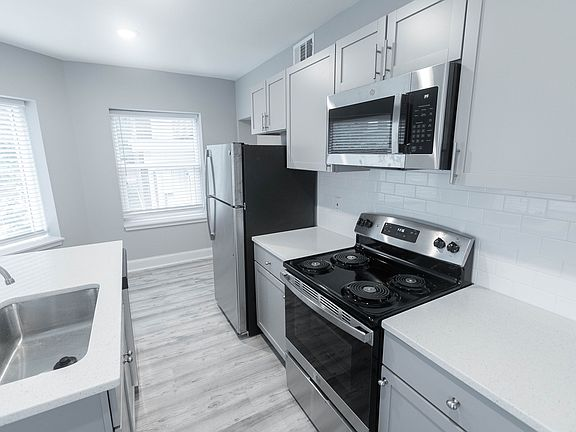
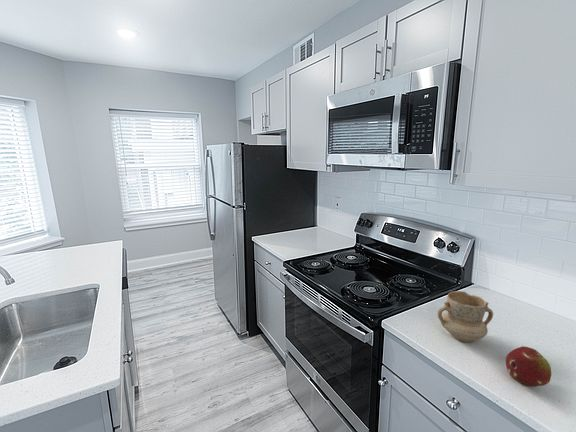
+ fruit [505,346,552,388]
+ mug [437,290,494,343]
